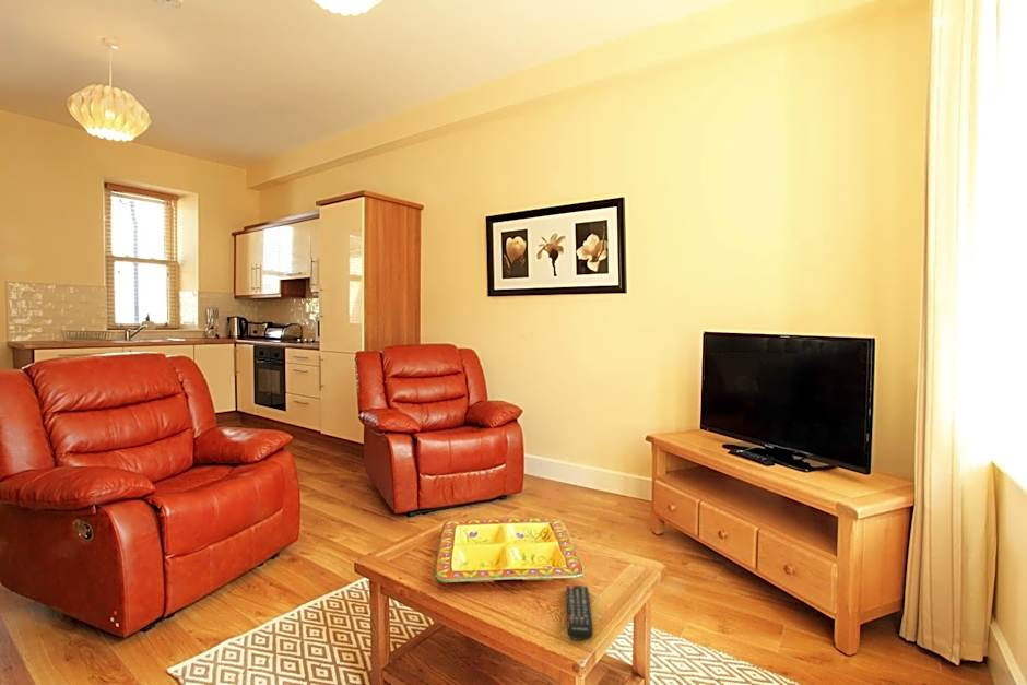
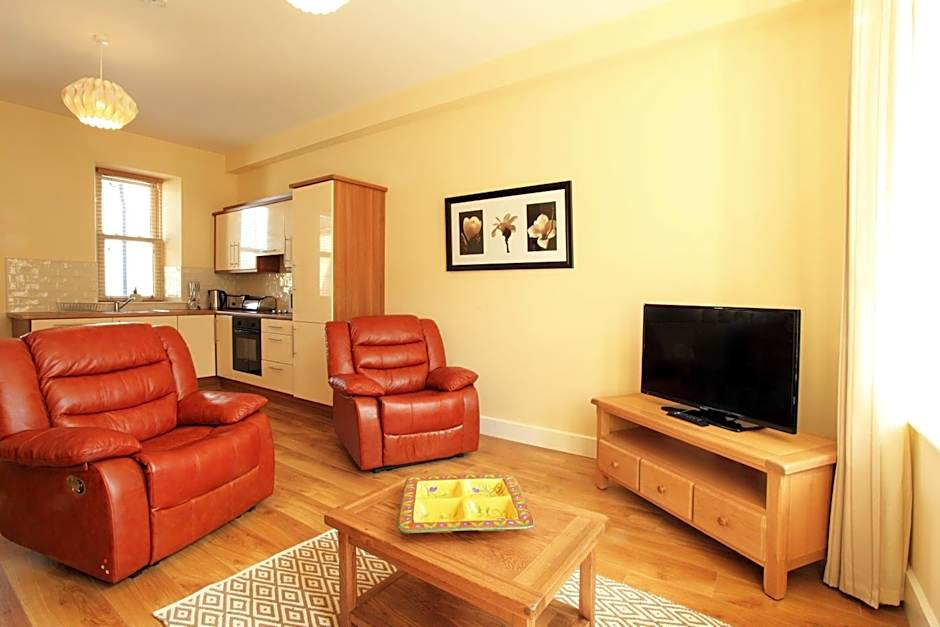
- remote control [566,584,594,641]
